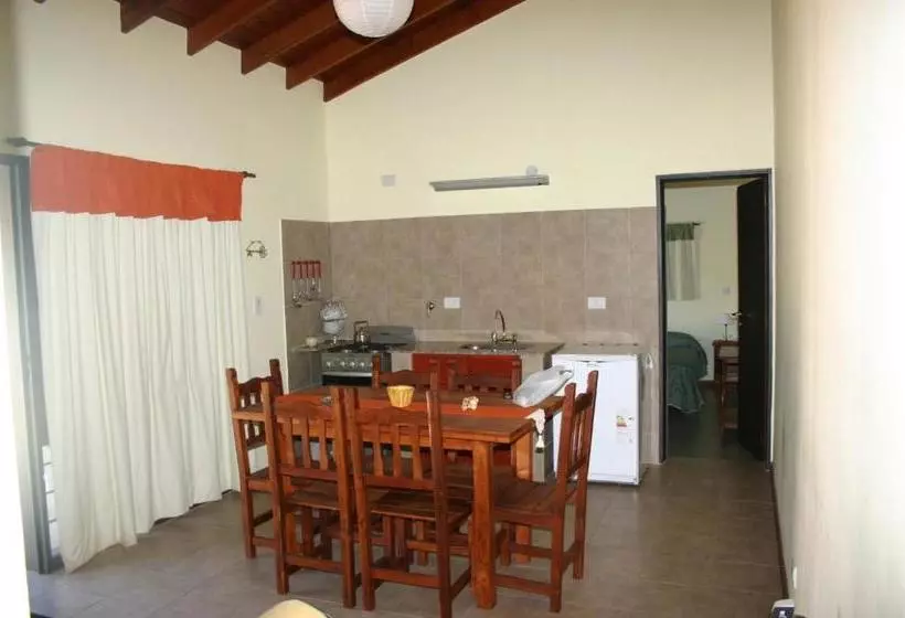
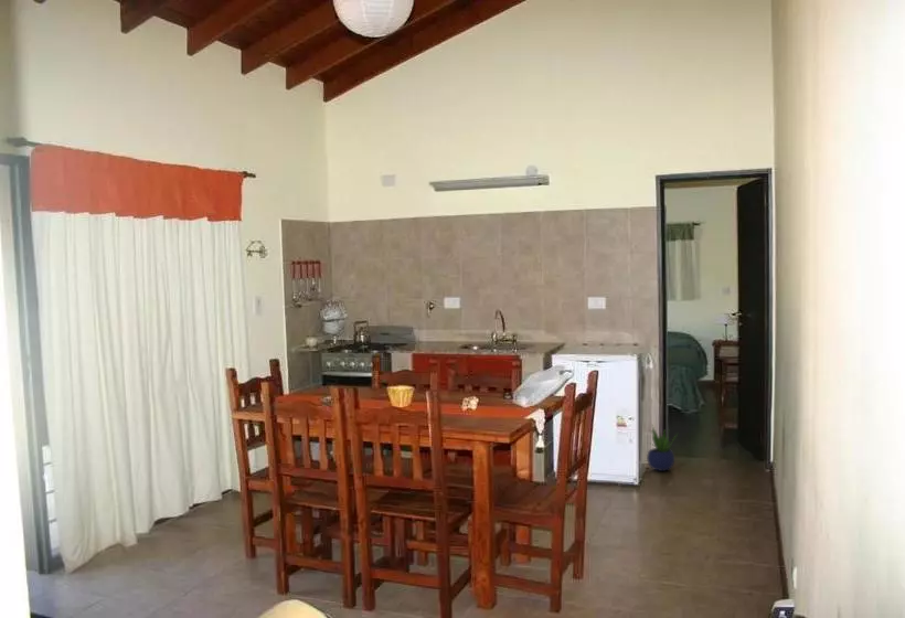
+ potted plant [646,425,680,472]
